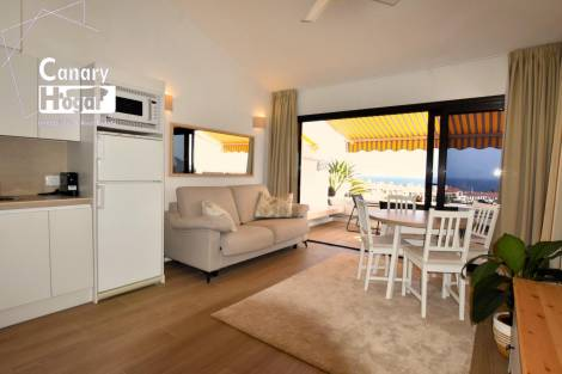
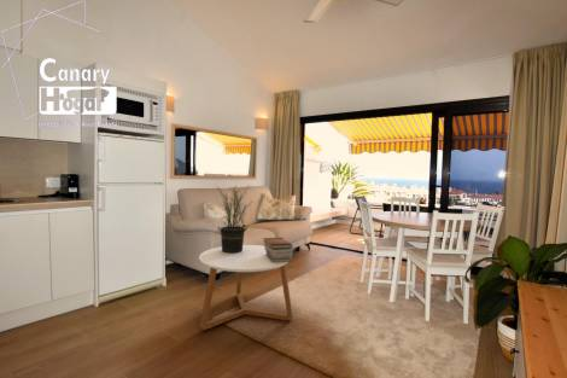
+ coffee table [198,244,294,331]
+ potted plant [212,182,252,254]
+ book stack [262,237,294,263]
